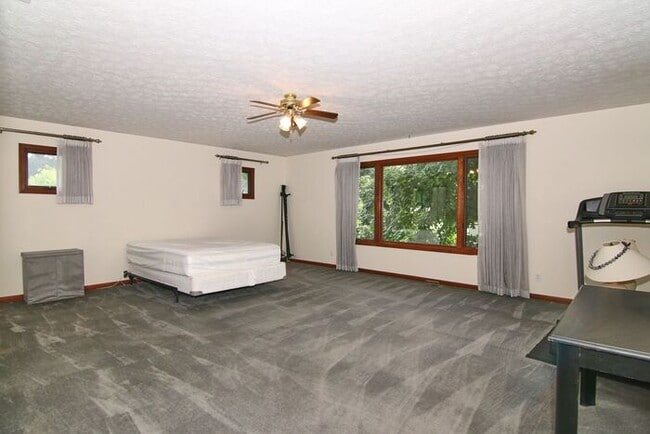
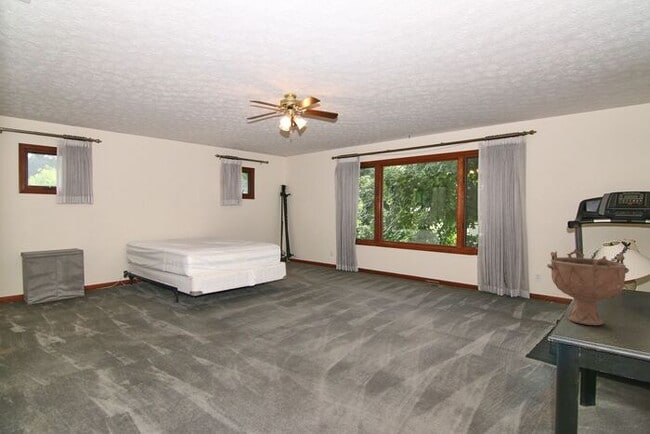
+ decorative bowl [546,248,630,326]
